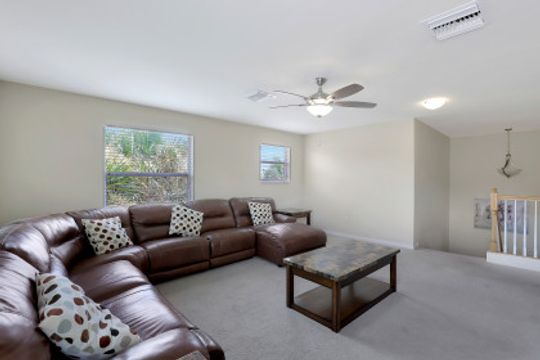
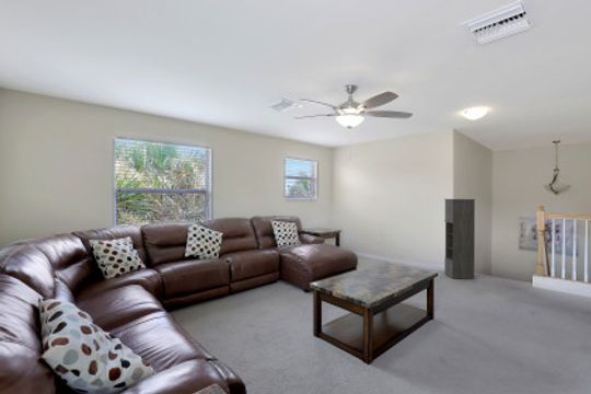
+ storage cabinet [443,198,476,280]
